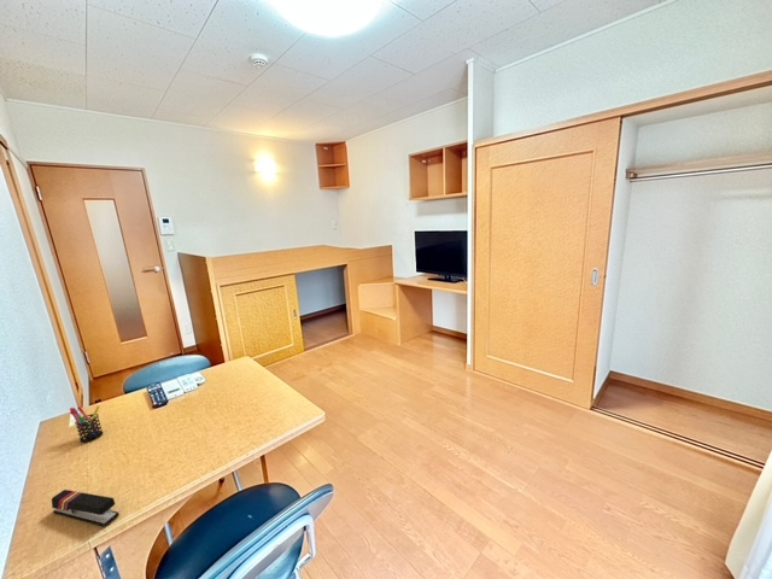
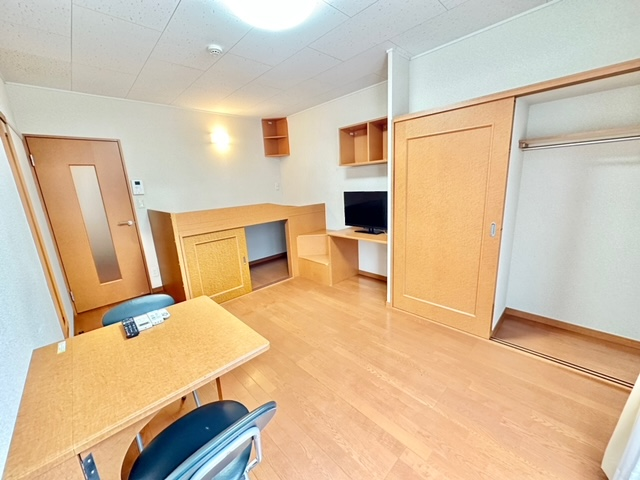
- pen holder [69,404,104,444]
- stapler [51,489,121,527]
